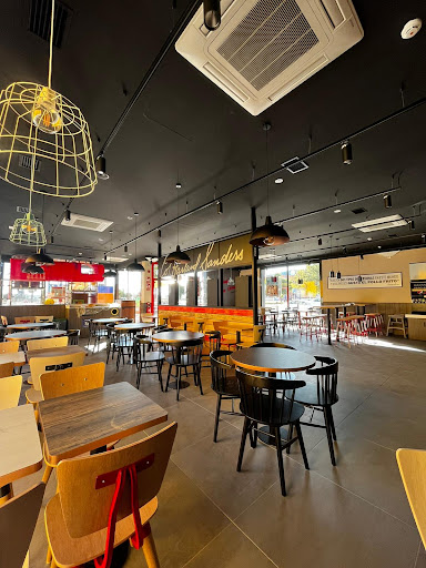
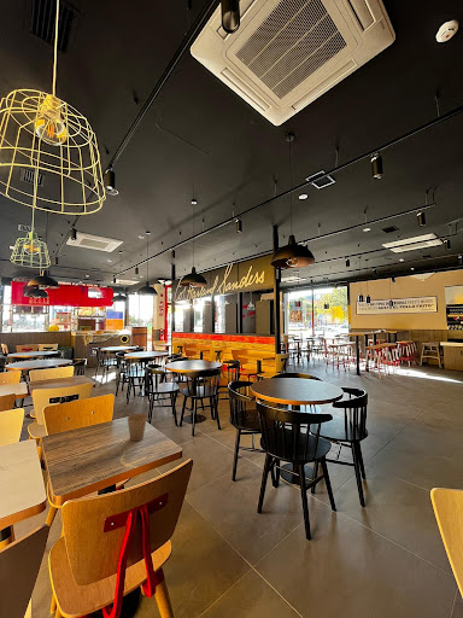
+ paper cup [127,413,148,442]
